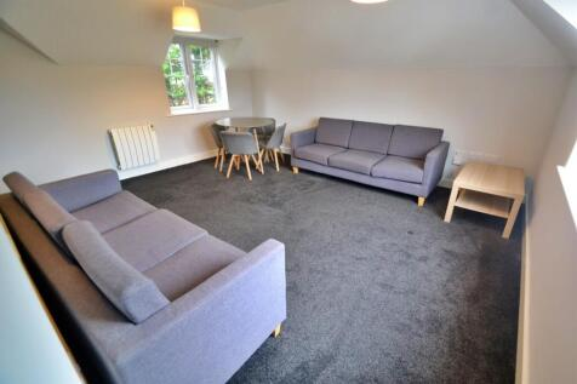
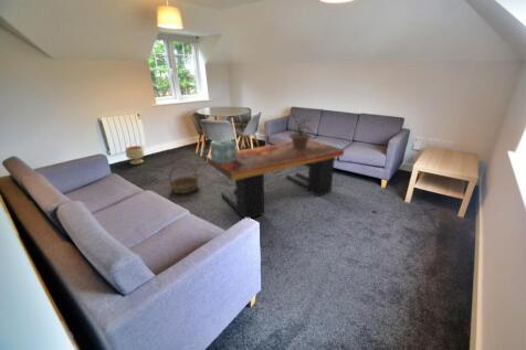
+ decorative box [209,138,238,165]
+ coffee table [206,139,346,219]
+ basket [168,161,200,194]
+ footed bowl [125,145,145,166]
+ potted plant [285,113,313,149]
